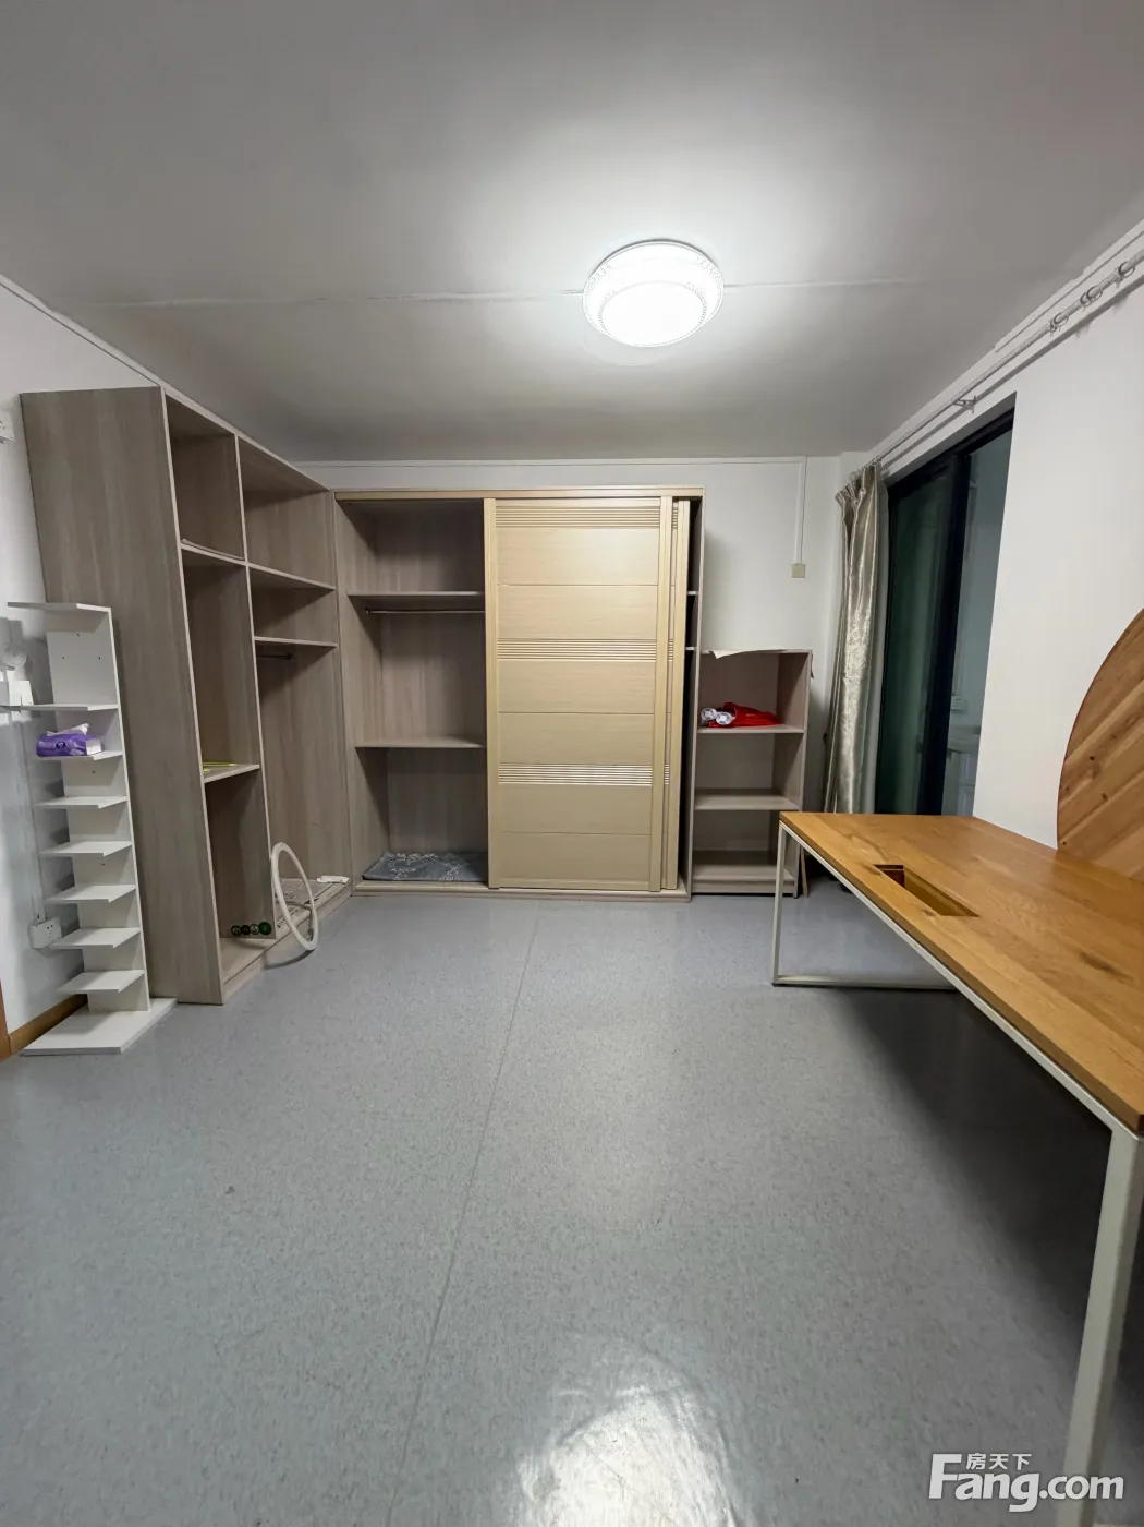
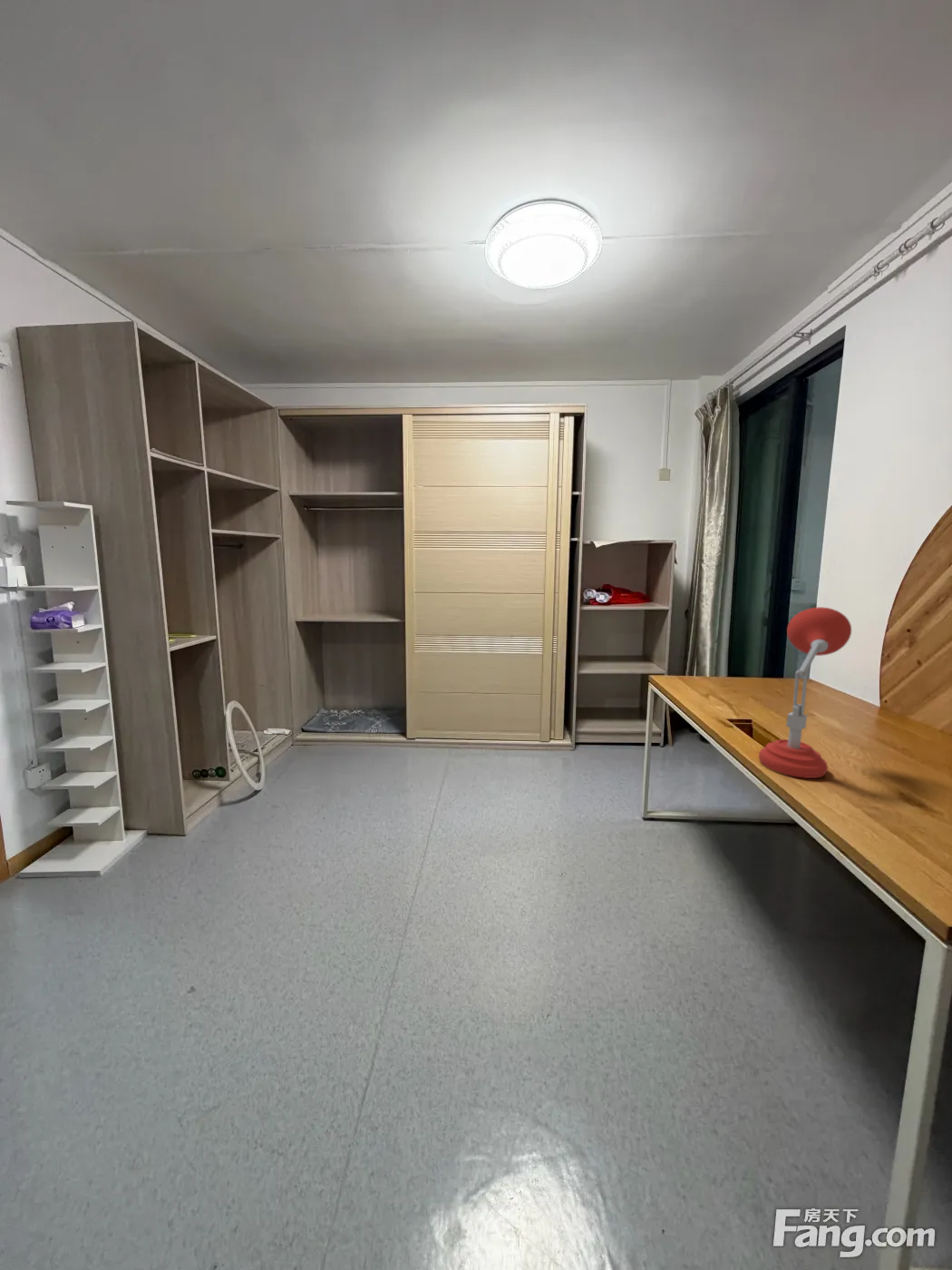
+ desk lamp [758,606,852,779]
